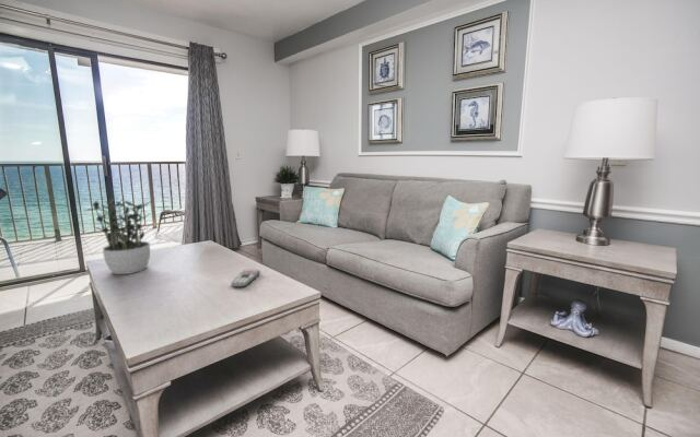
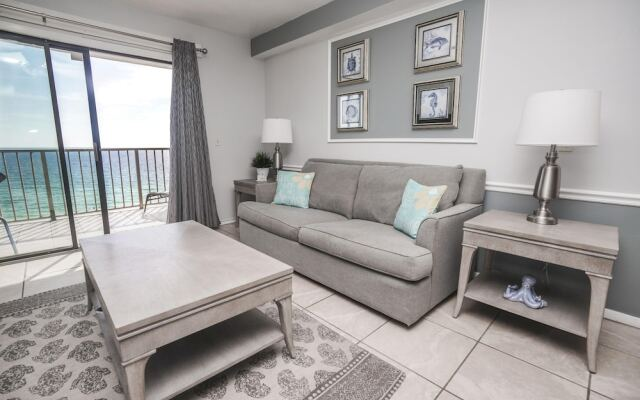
- potted plant [84,196,153,275]
- remote control [230,269,261,288]
